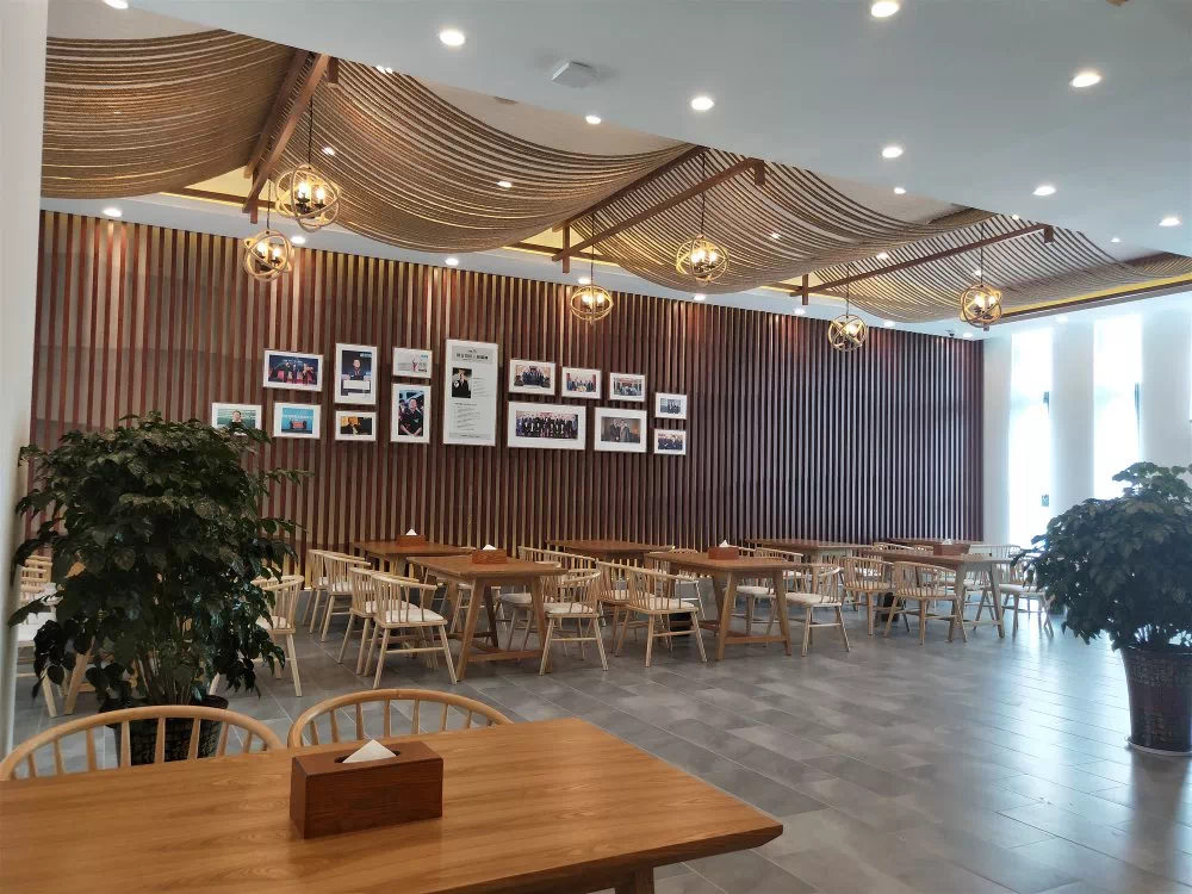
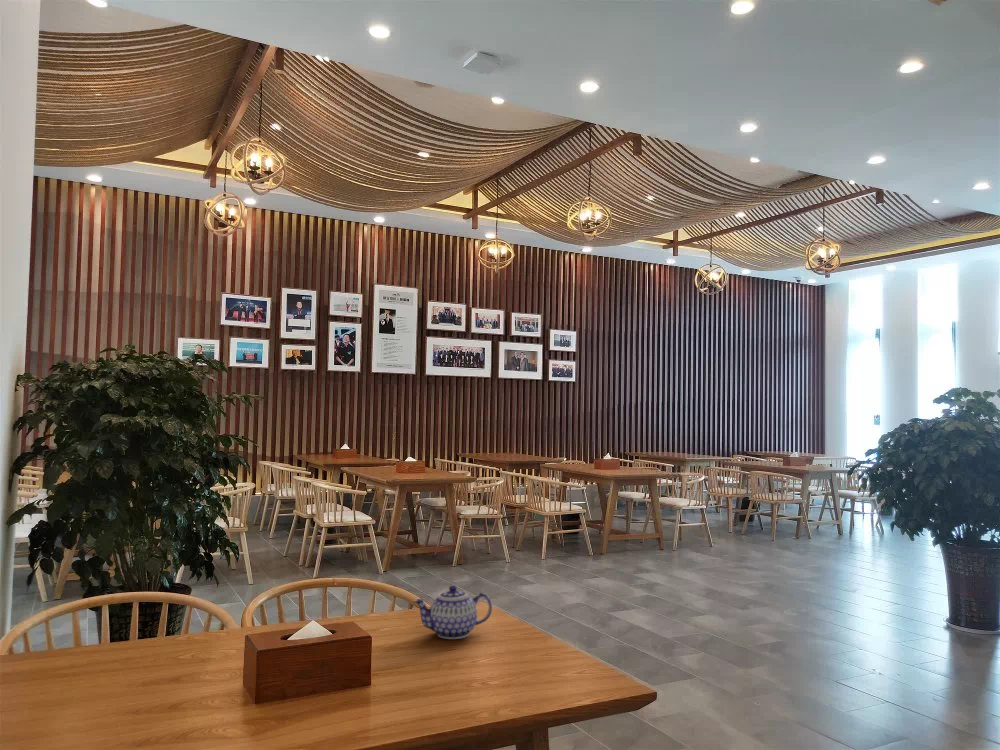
+ teapot [412,585,493,640]
